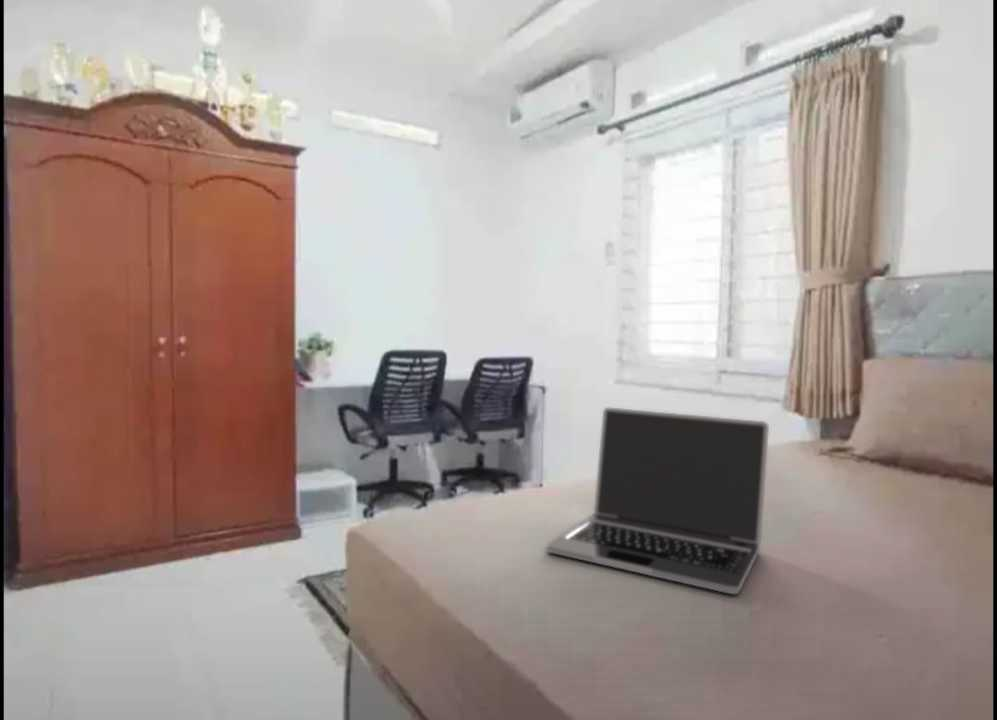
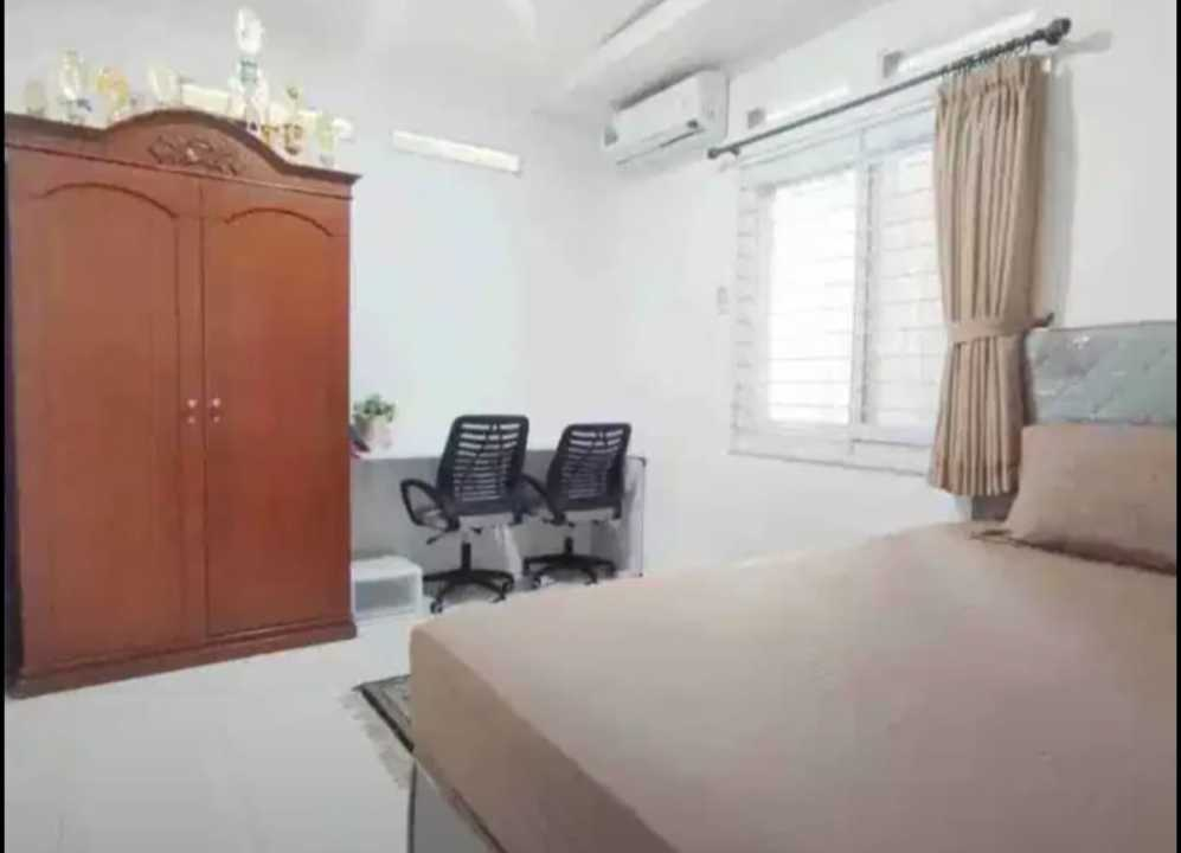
- laptop [545,406,770,595]
